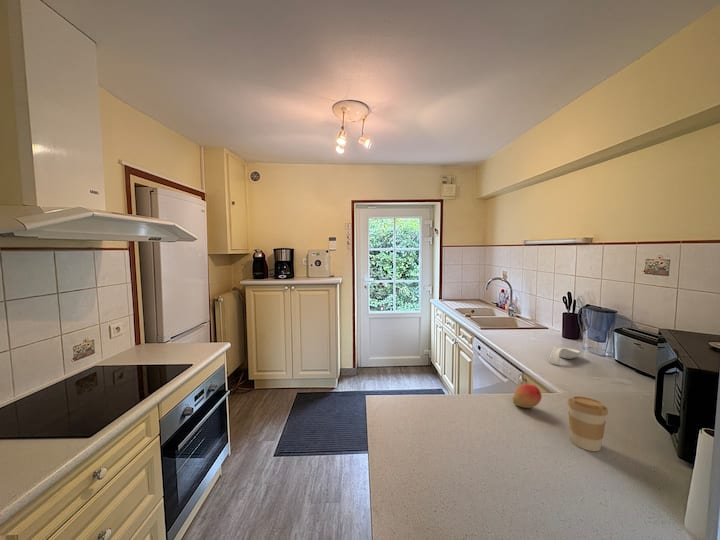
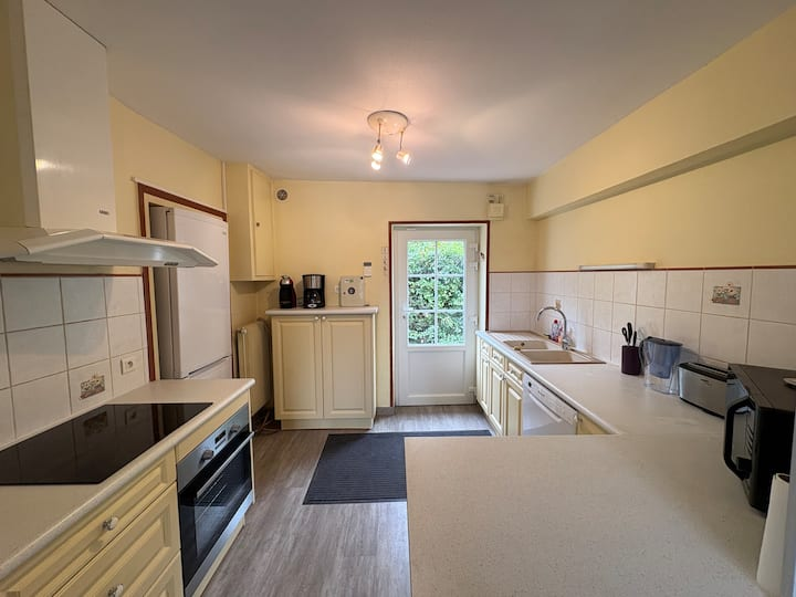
- coffee cup [566,395,609,452]
- fruit [512,383,543,409]
- spoon rest [548,346,581,366]
